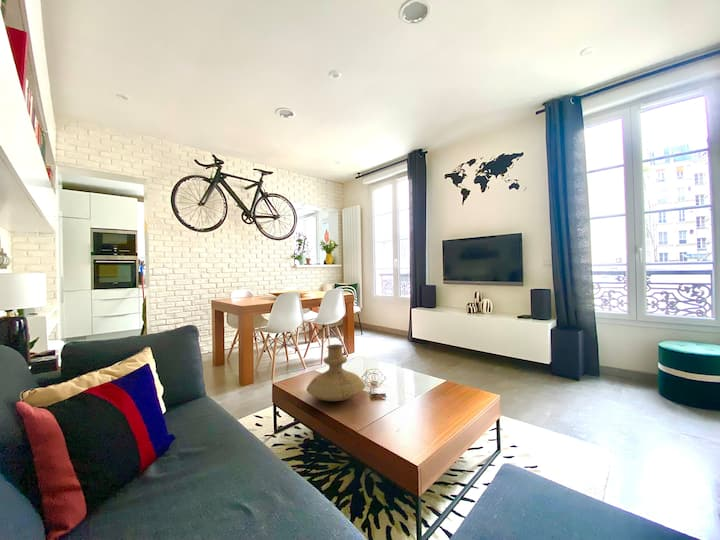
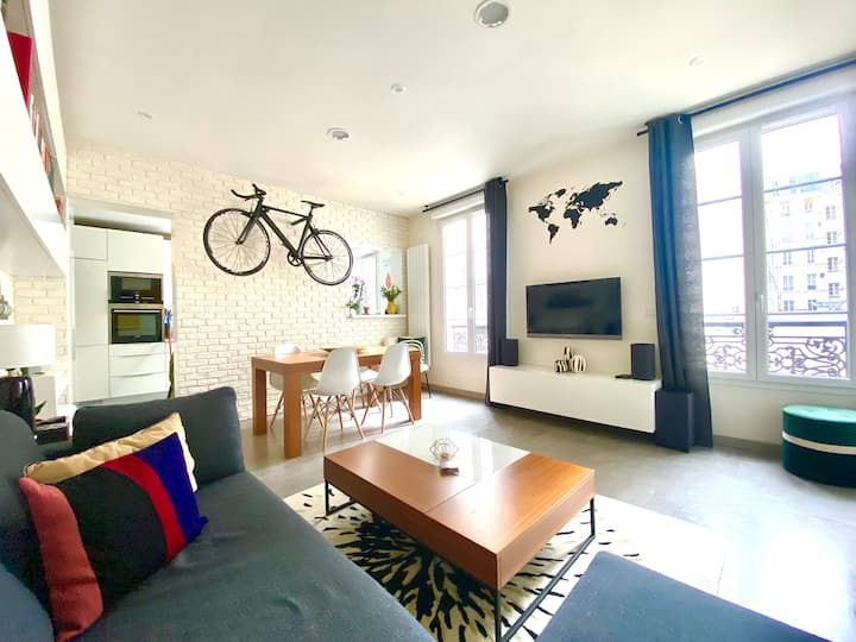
- vase [306,343,366,402]
